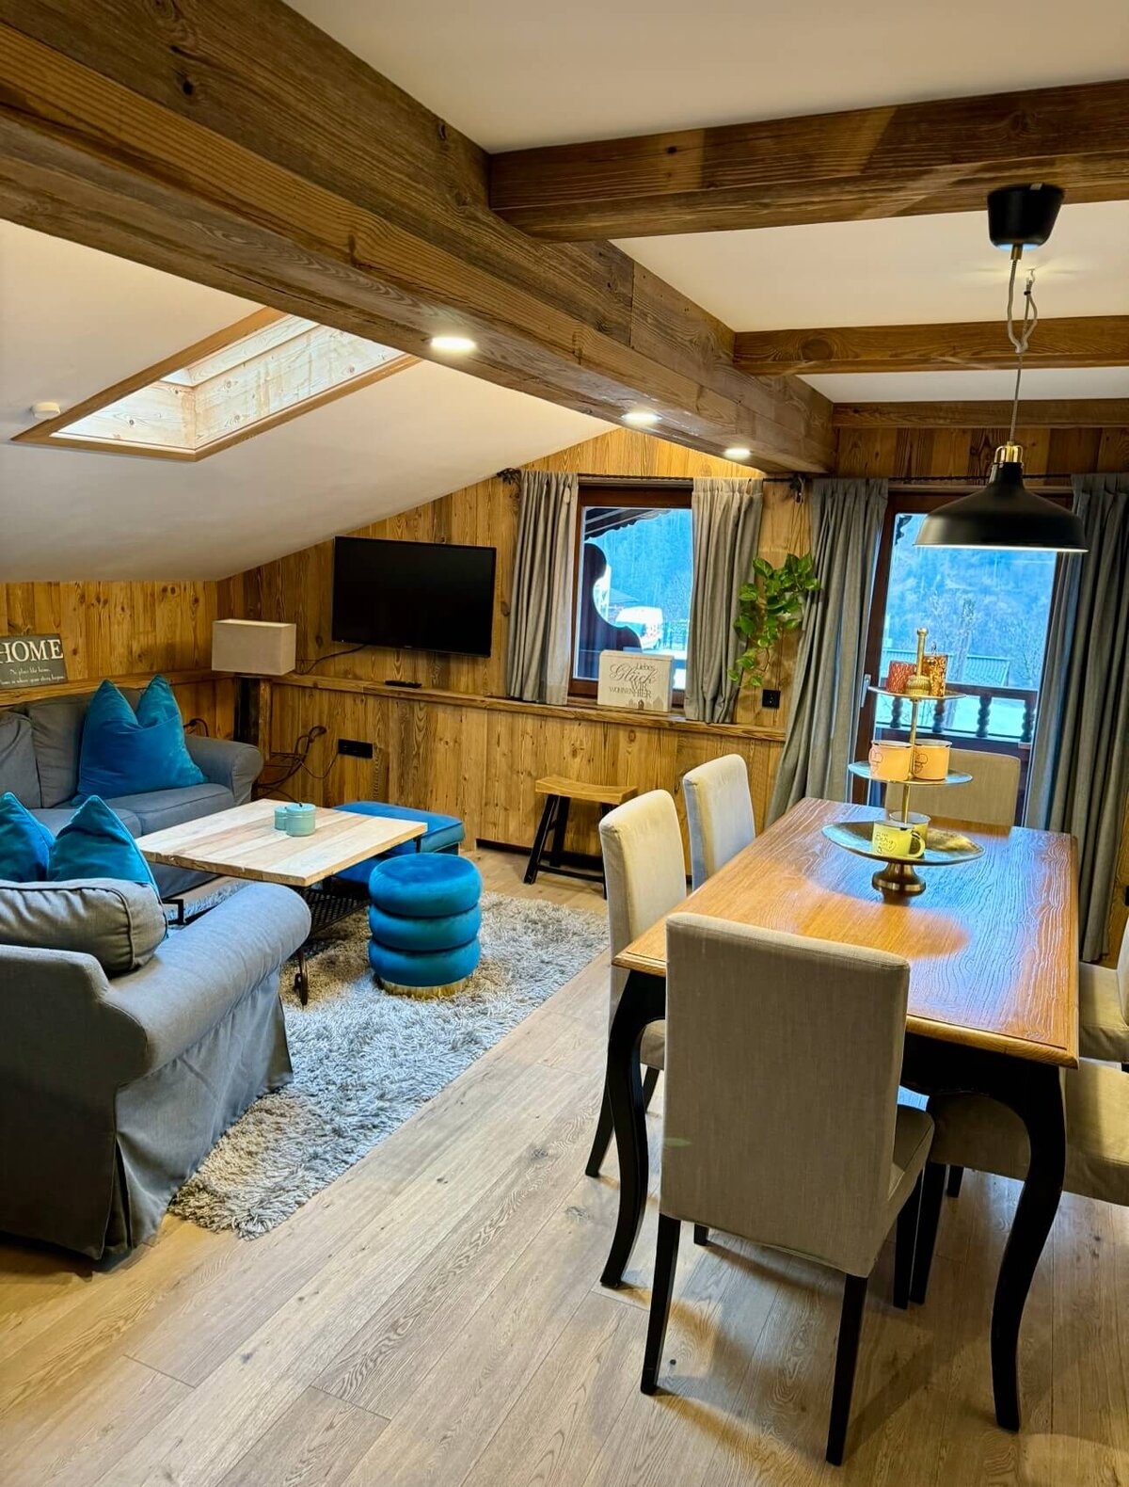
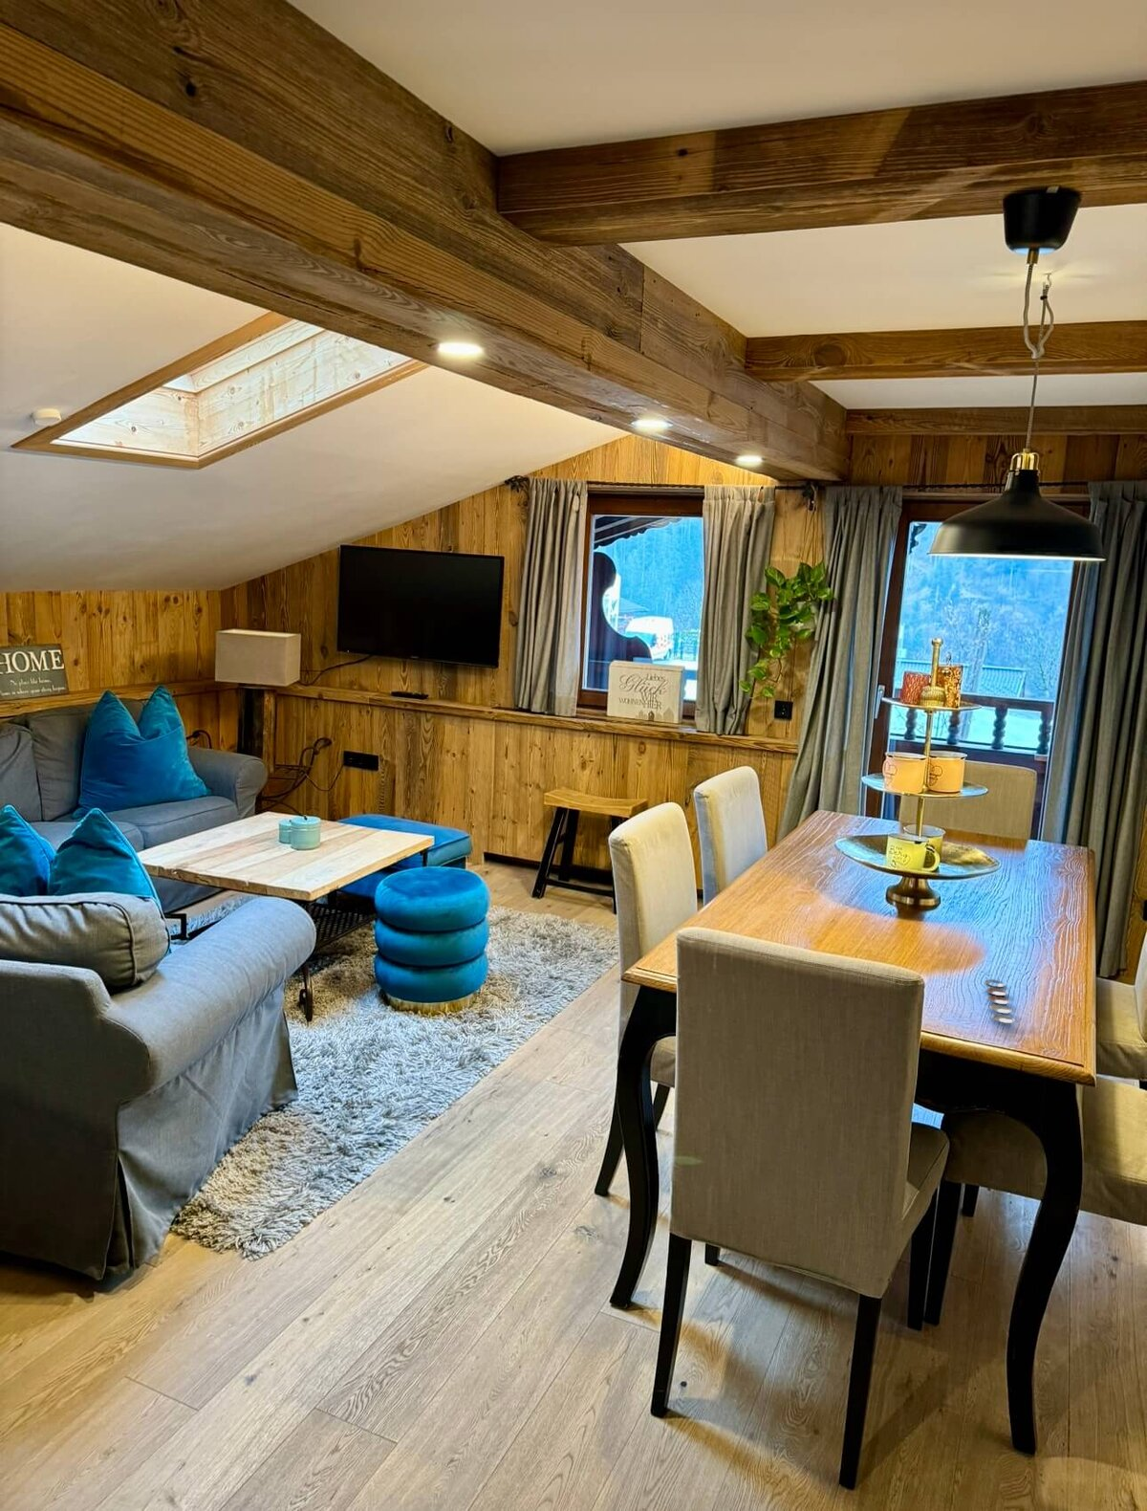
+ plate [983,978,1016,1024]
